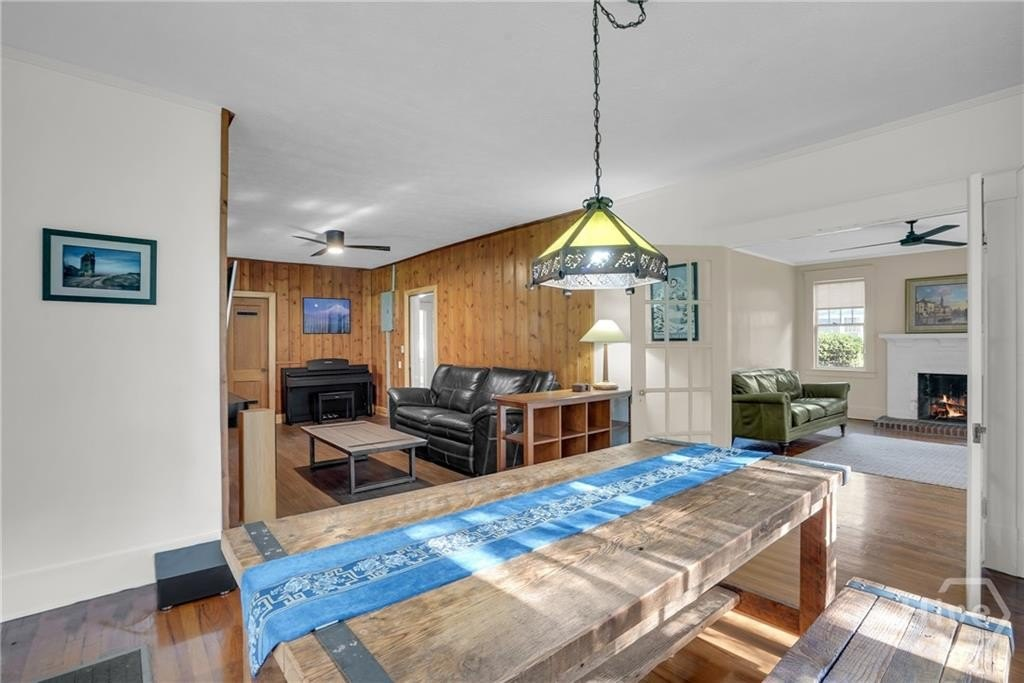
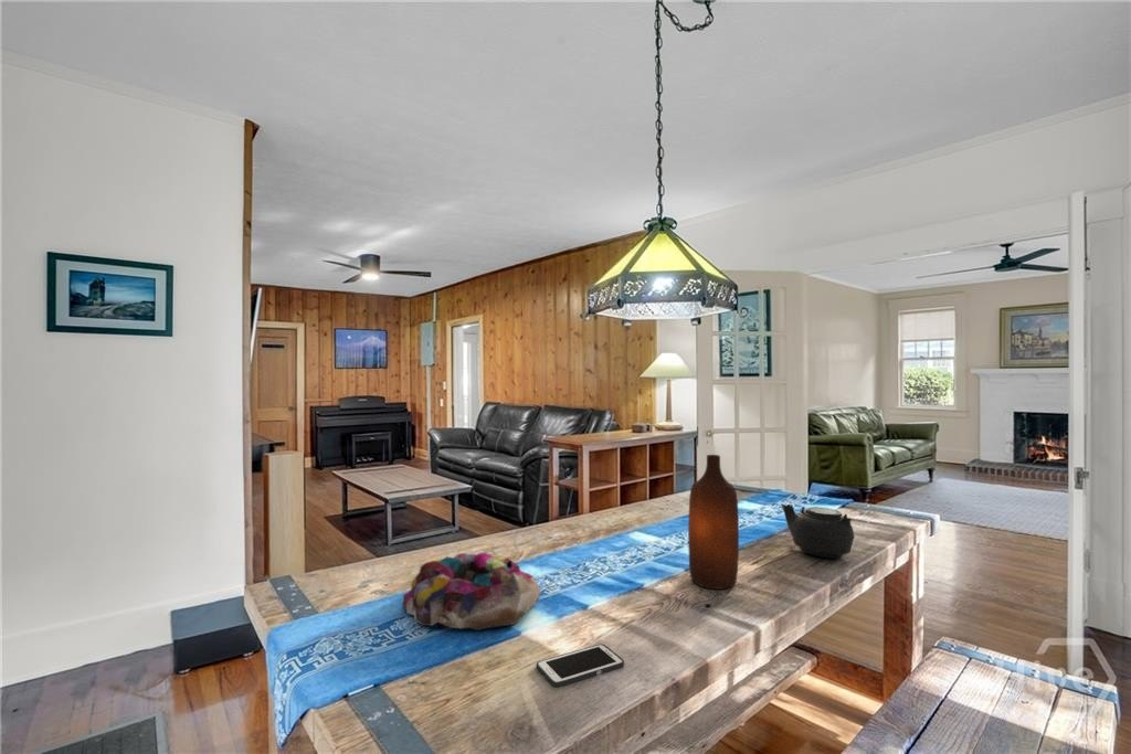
+ teapot [780,502,855,560]
+ bottle [687,454,740,591]
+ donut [402,552,541,631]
+ cell phone [536,643,625,688]
